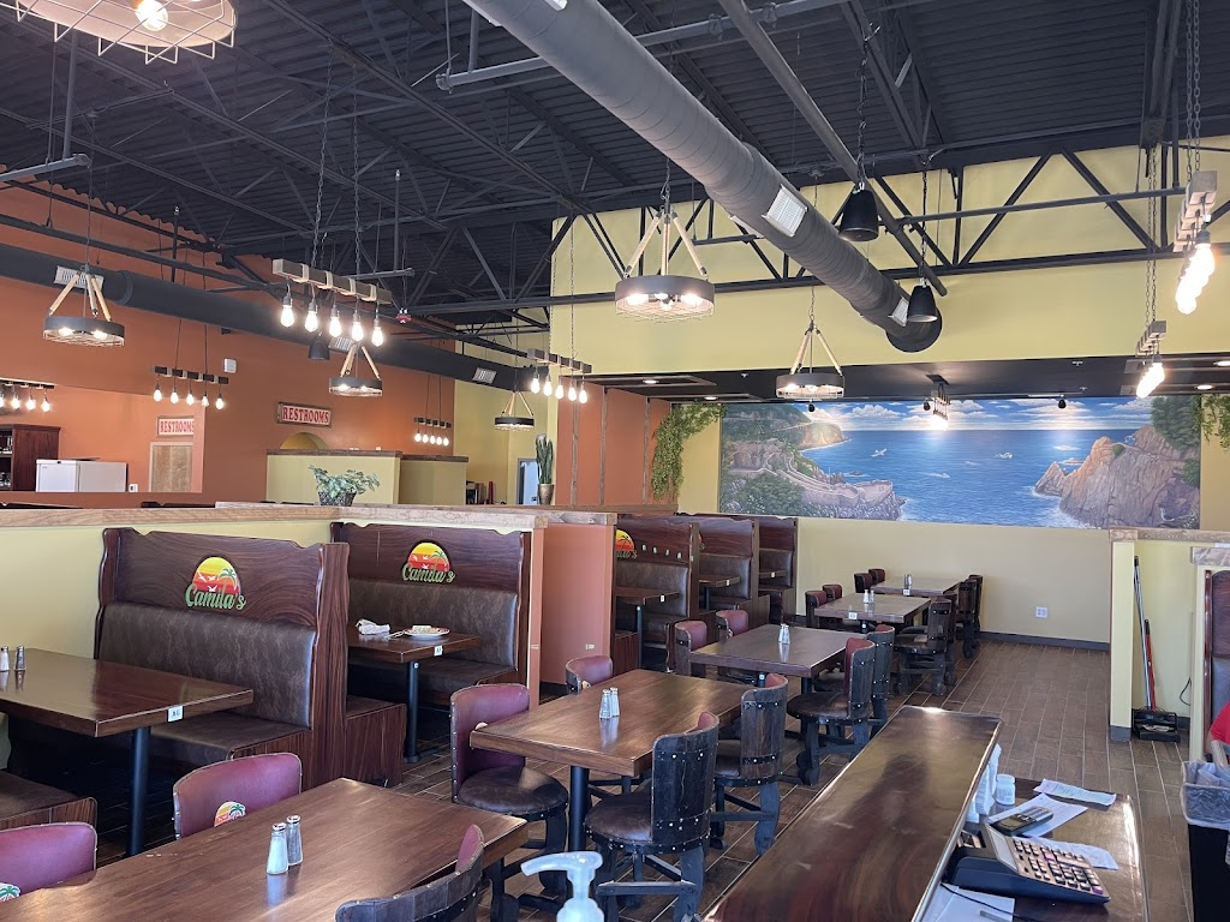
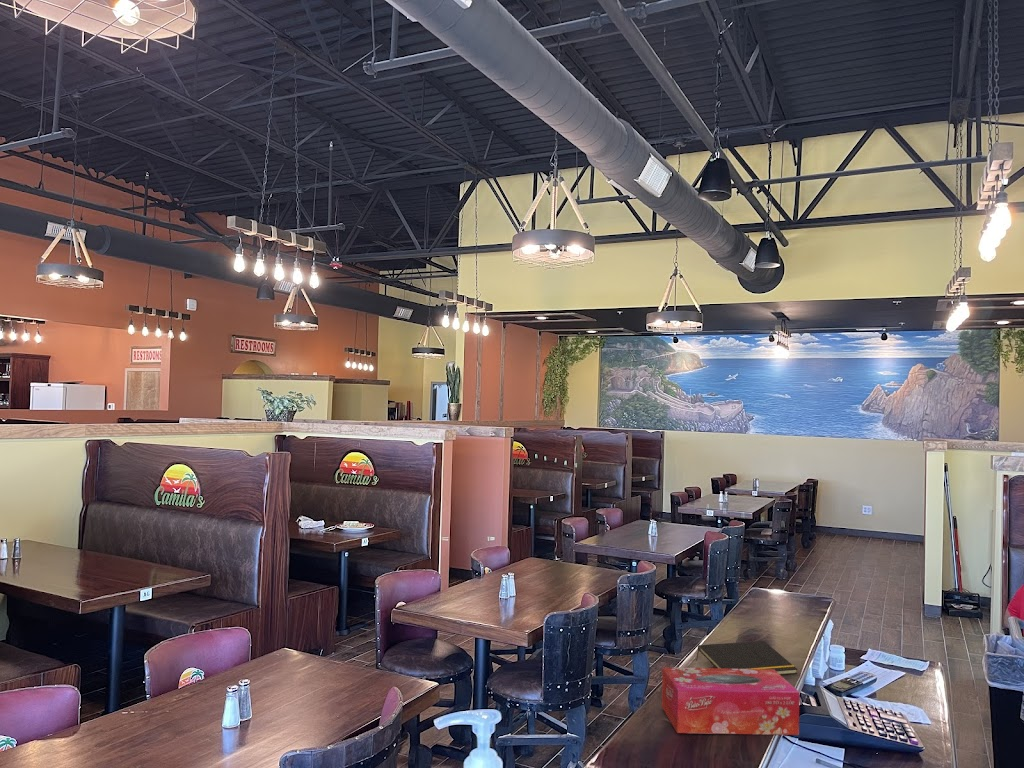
+ notepad [695,640,798,676]
+ tissue box [661,666,800,736]
